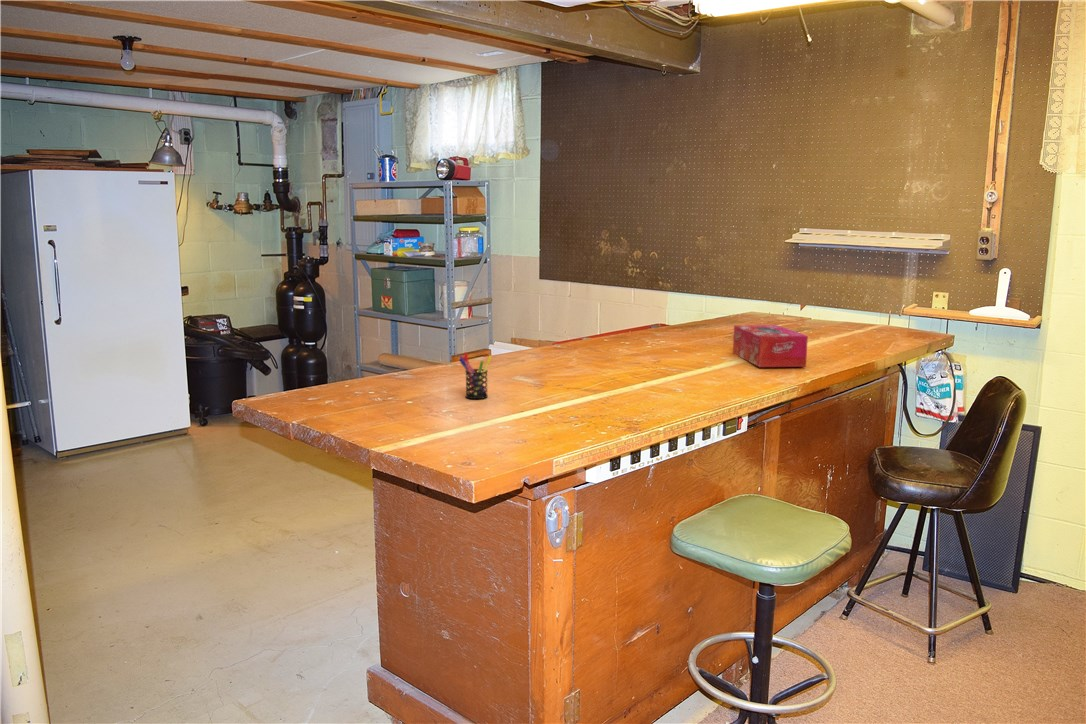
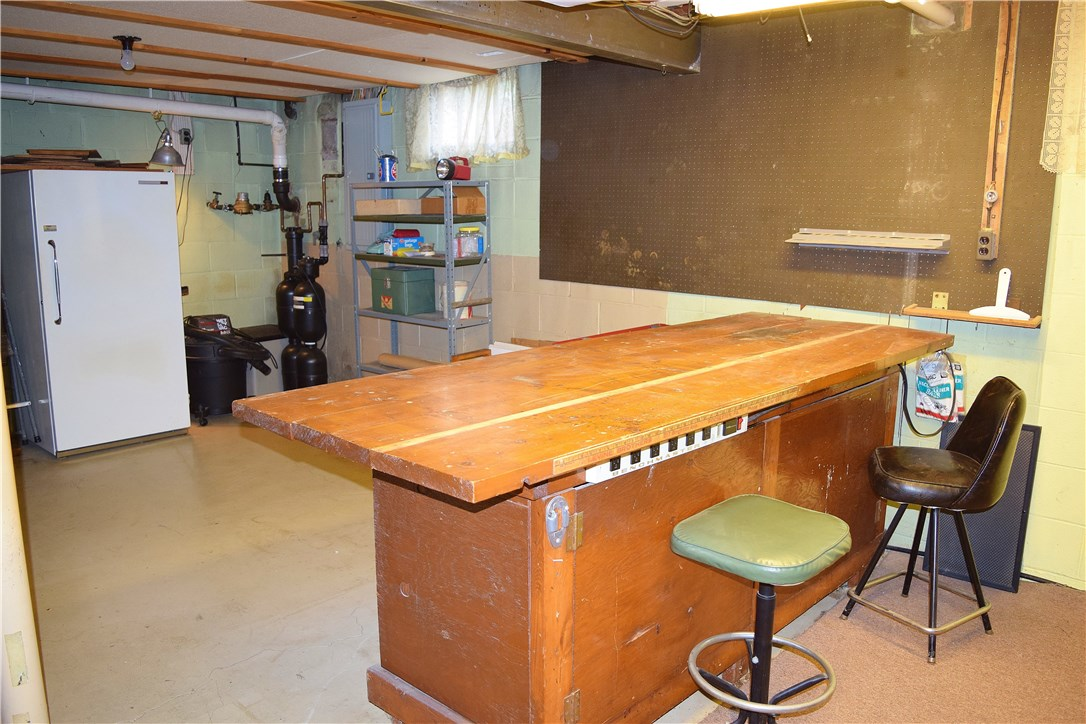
- tissue box [732,324,809,368]
- pen holder [458,351,493,400]
